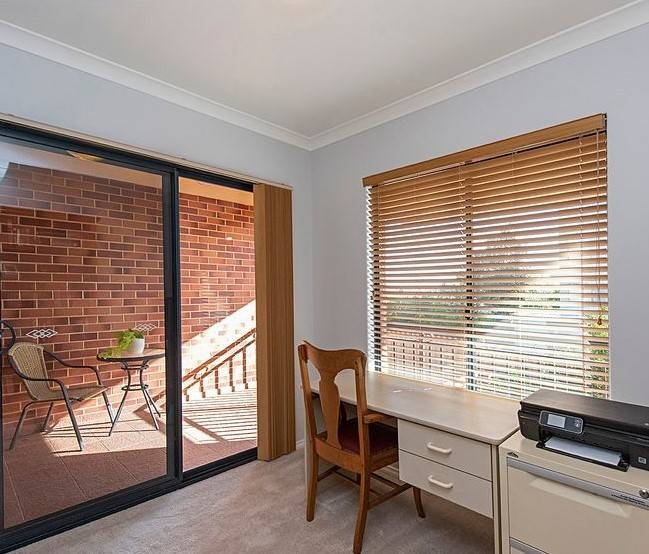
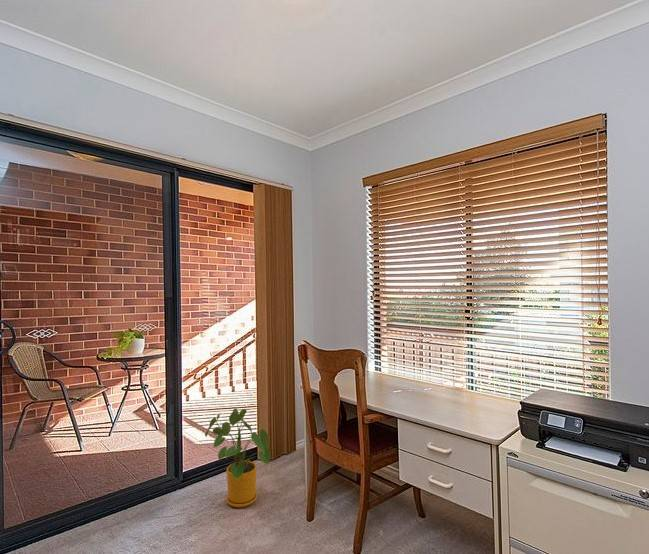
+ house plant [204,408,271,509]
